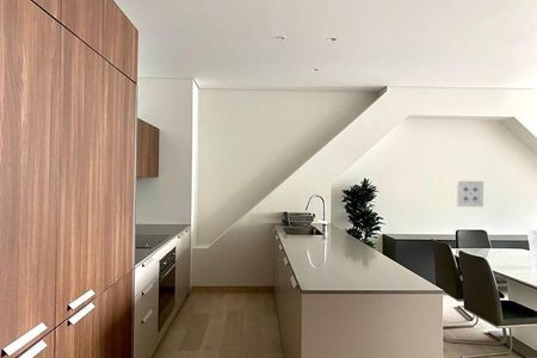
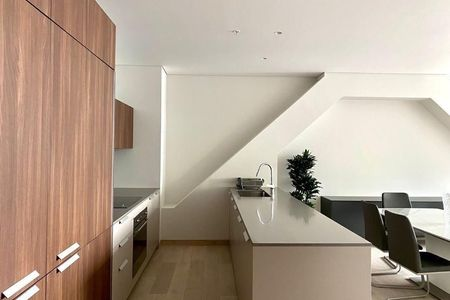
- wall art [456,180,484,208]
